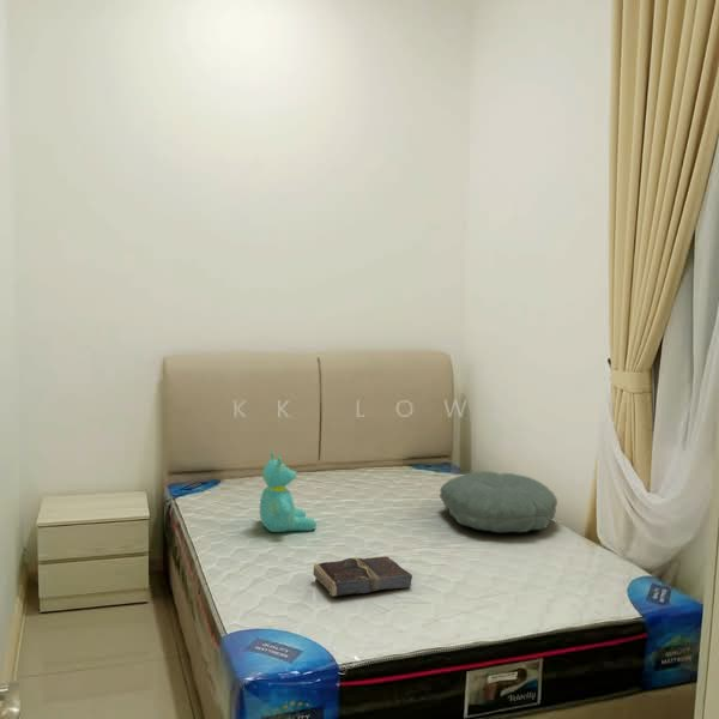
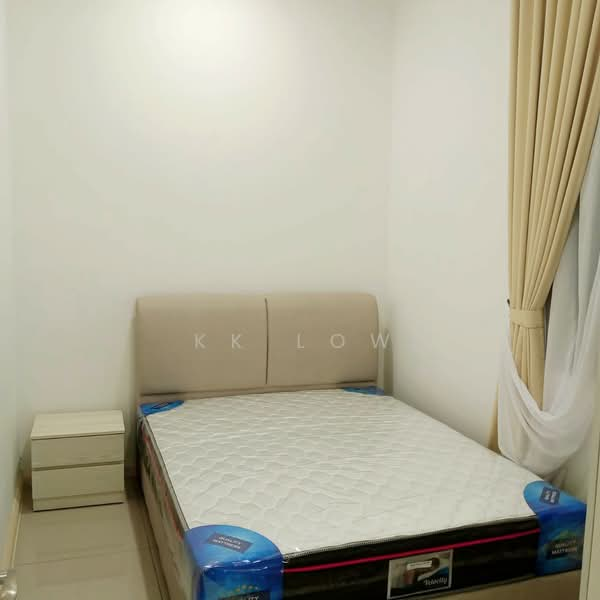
- book [312,556,413,598]
- pillow [439,470,558,533]
- teddy bear [259,451,318,533]
